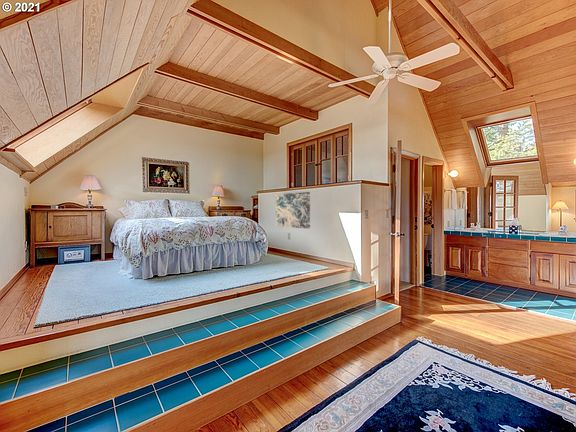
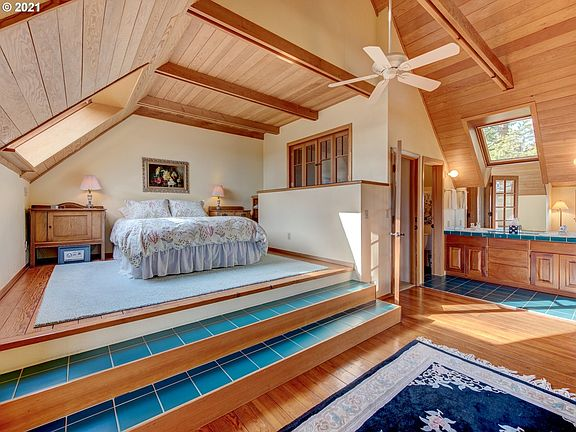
- wall art [275,191,311,230]
